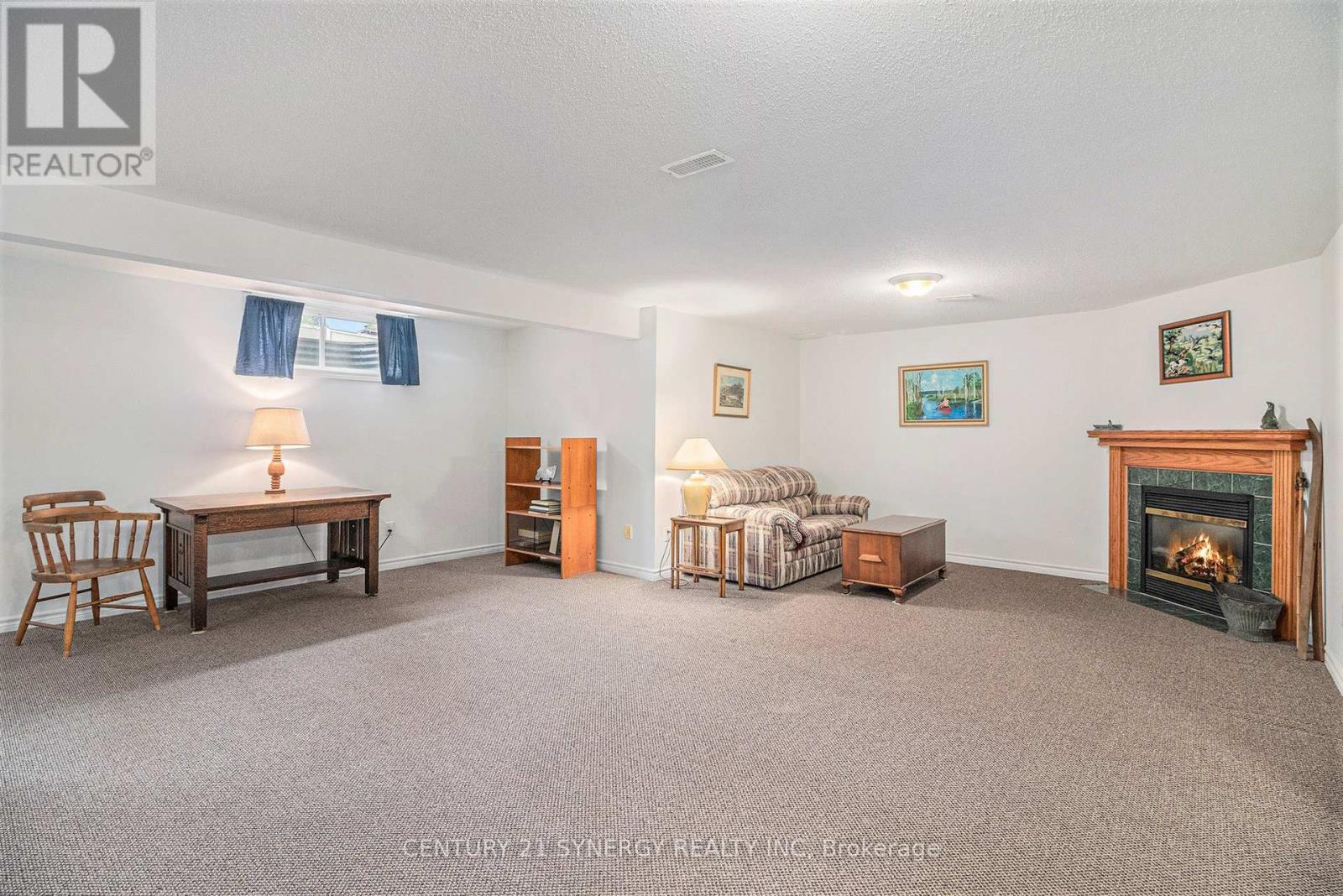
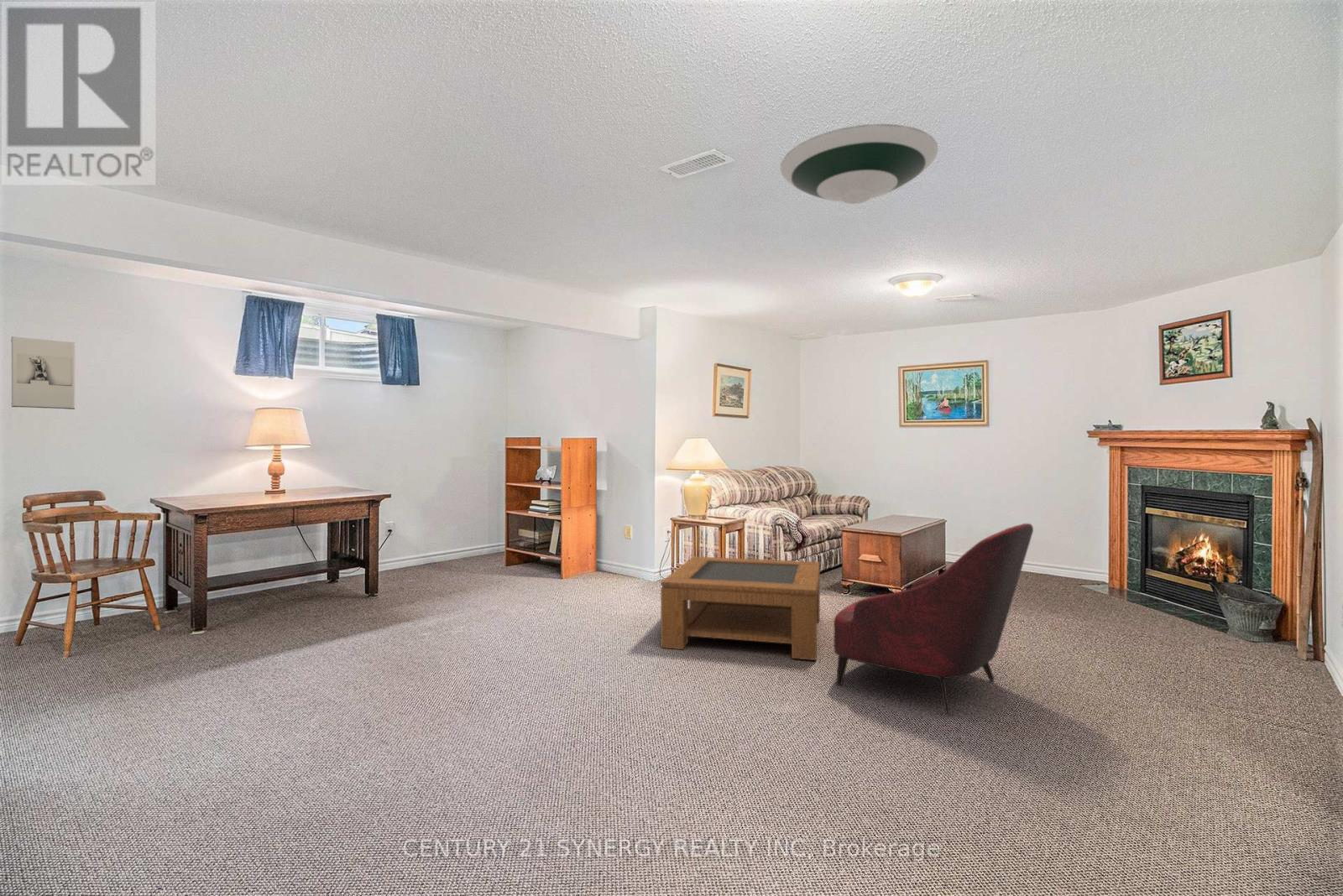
+ wall sculpture [10,336,76,410]
+ armchair [833,523,1034,716]
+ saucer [780,123,939,205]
+ coffee table [660,555,821,661]
